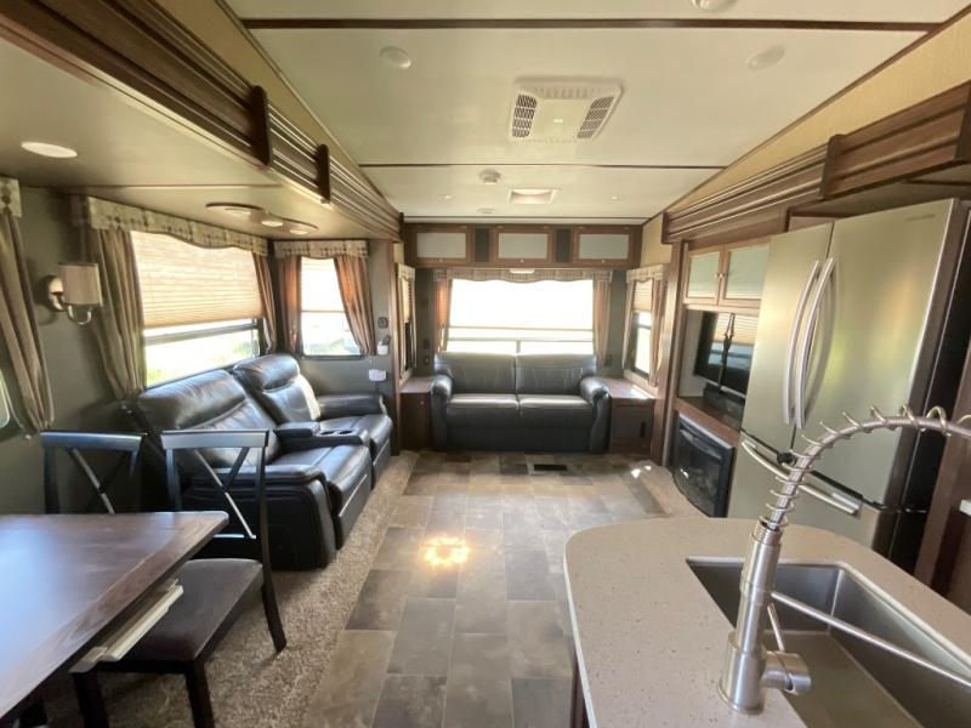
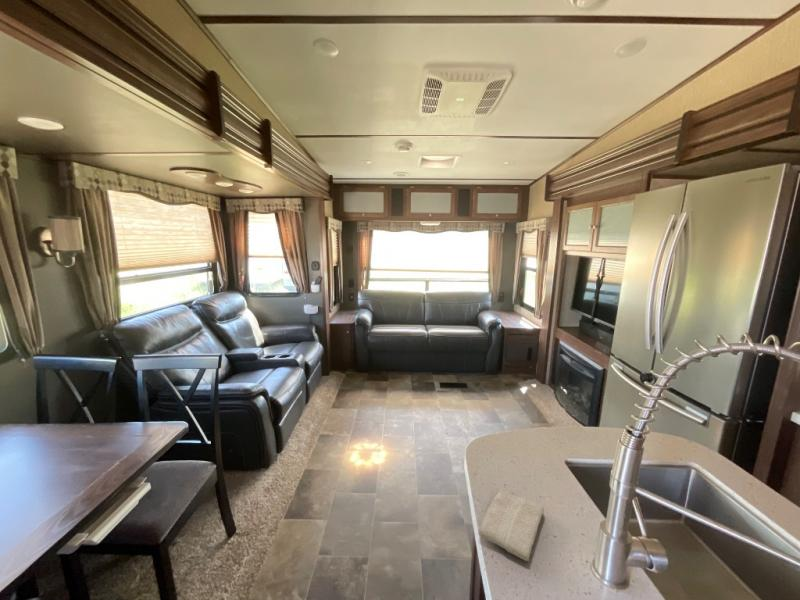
+ washcloth [478,488,545,562]
